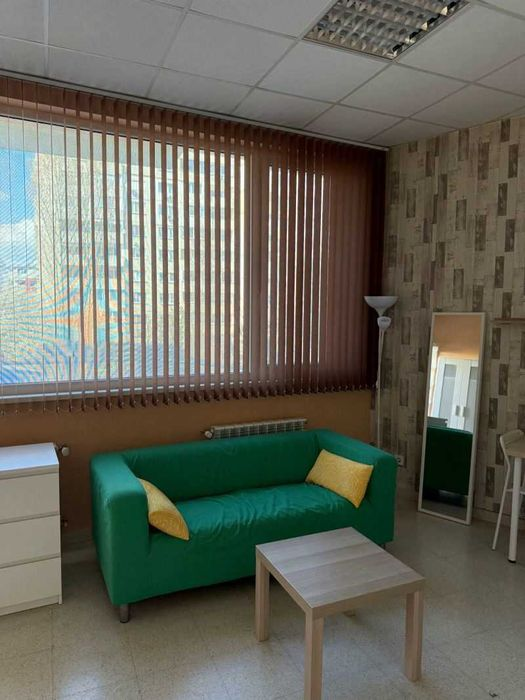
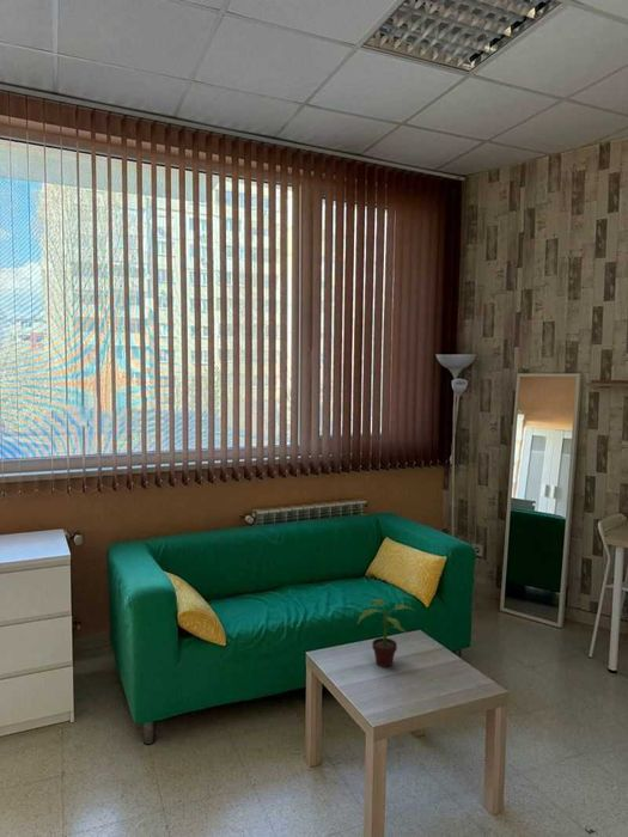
+ potted plant [356,598,416,668]
